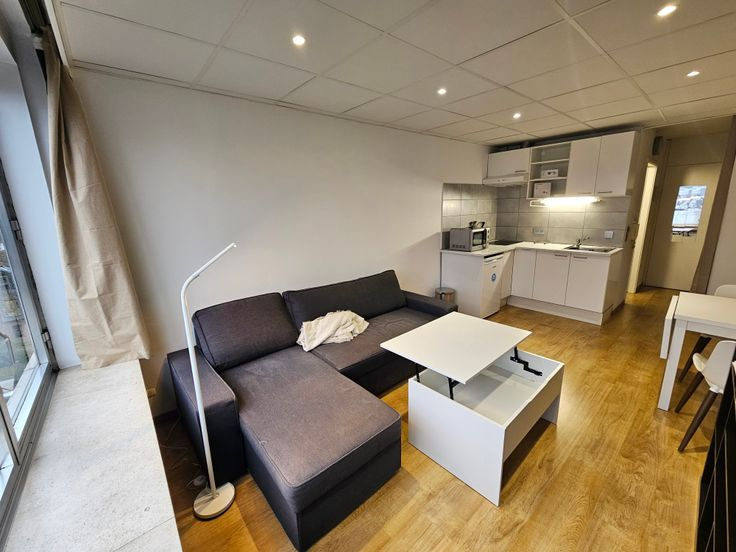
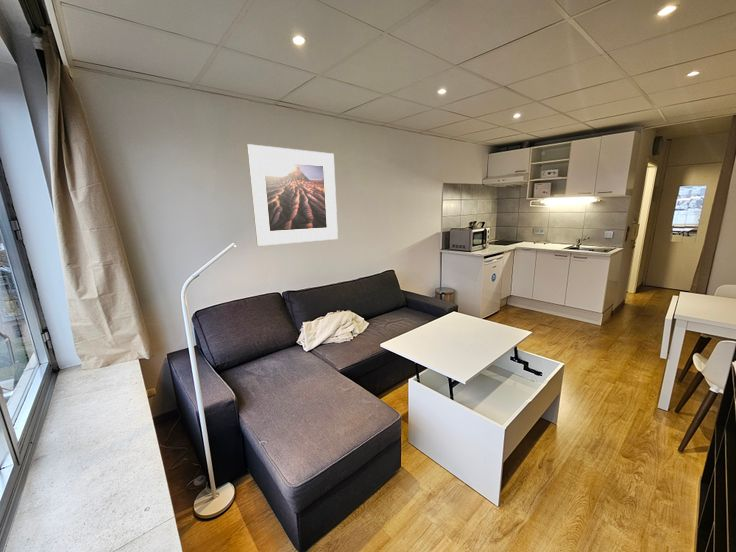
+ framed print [246,143,339,247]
